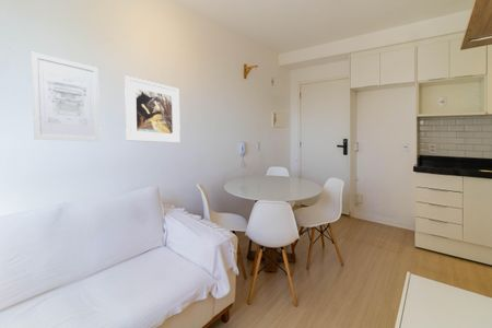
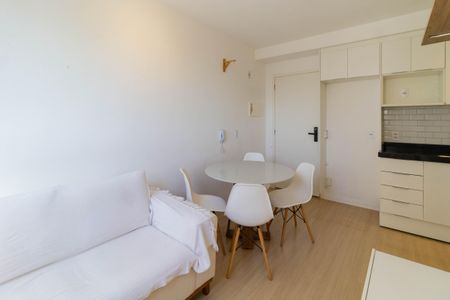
- wall art [30,51,102,143]
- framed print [124,75,181,144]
